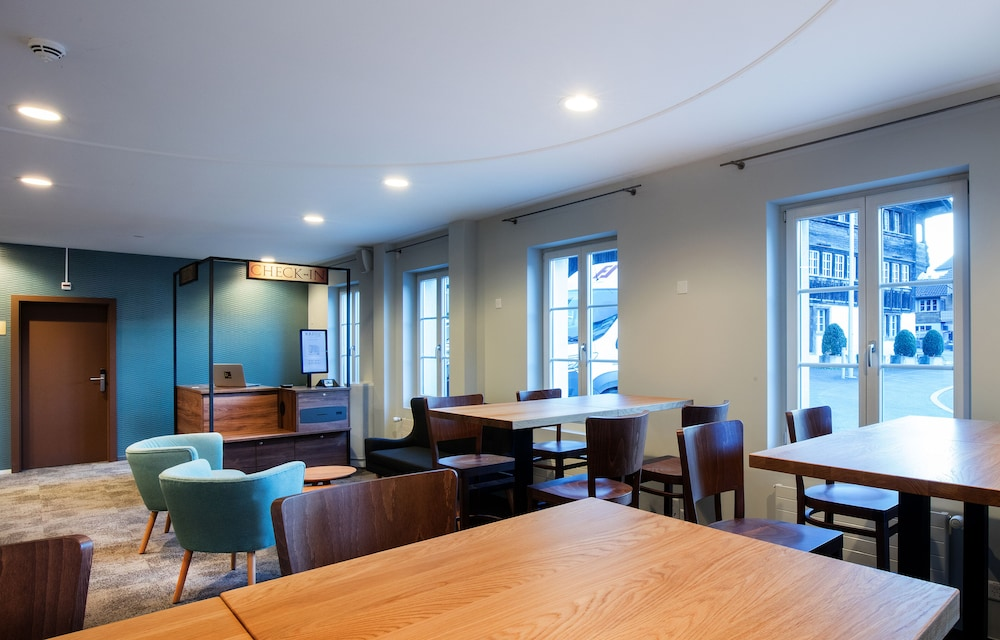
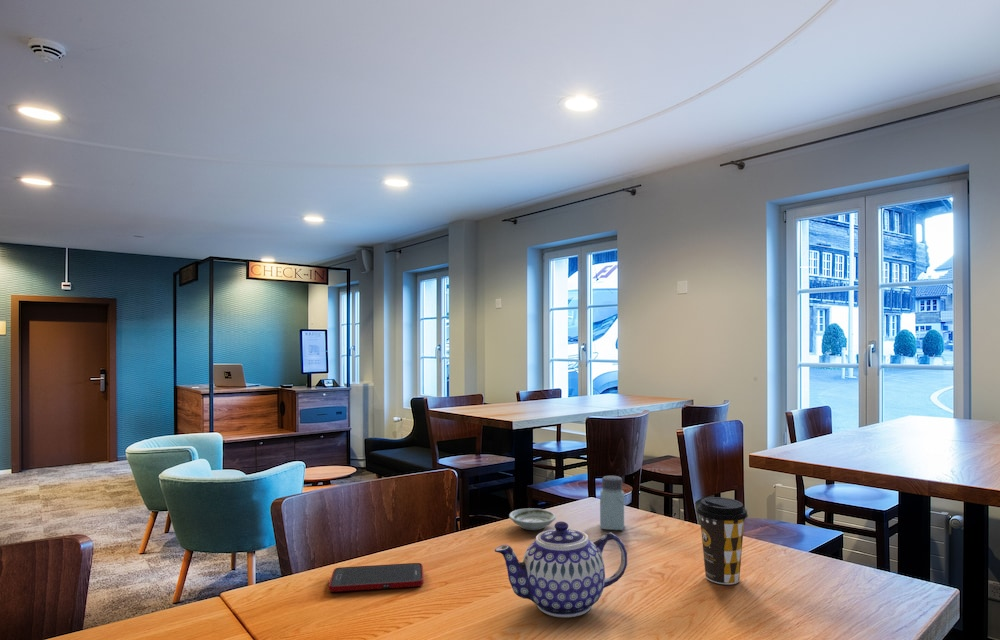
+ coffee cup [696,496,749,586]
+ saucer [508,507,557,531]
+ saltshaker [599,475,625,531]
+ cell phone [328,562,424,593]
+ teapot [493,520,628,618]
